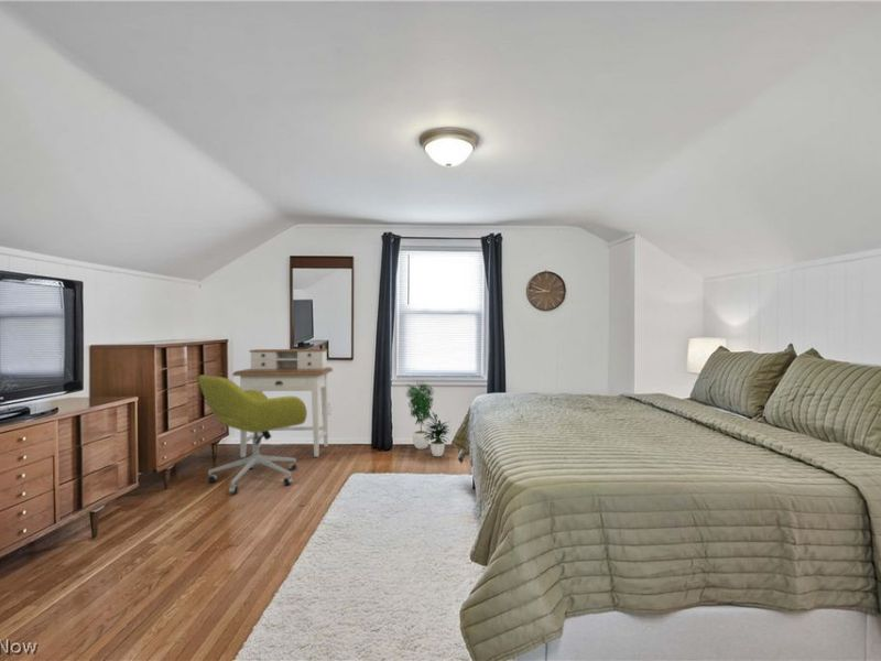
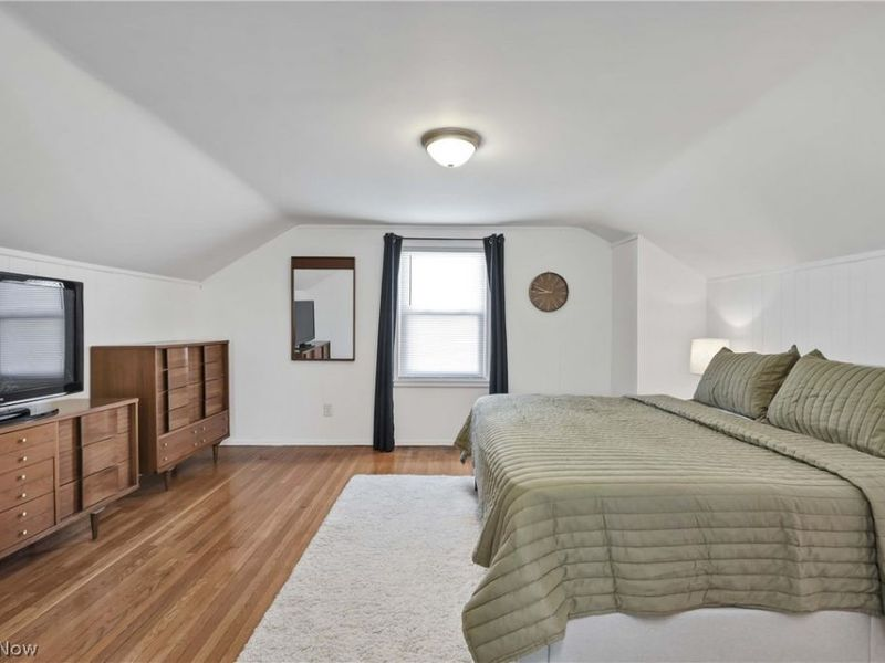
- office chair [197,373,308,495]
- desk [231,348,334,458]
- potted plant [404,380,452,457]
